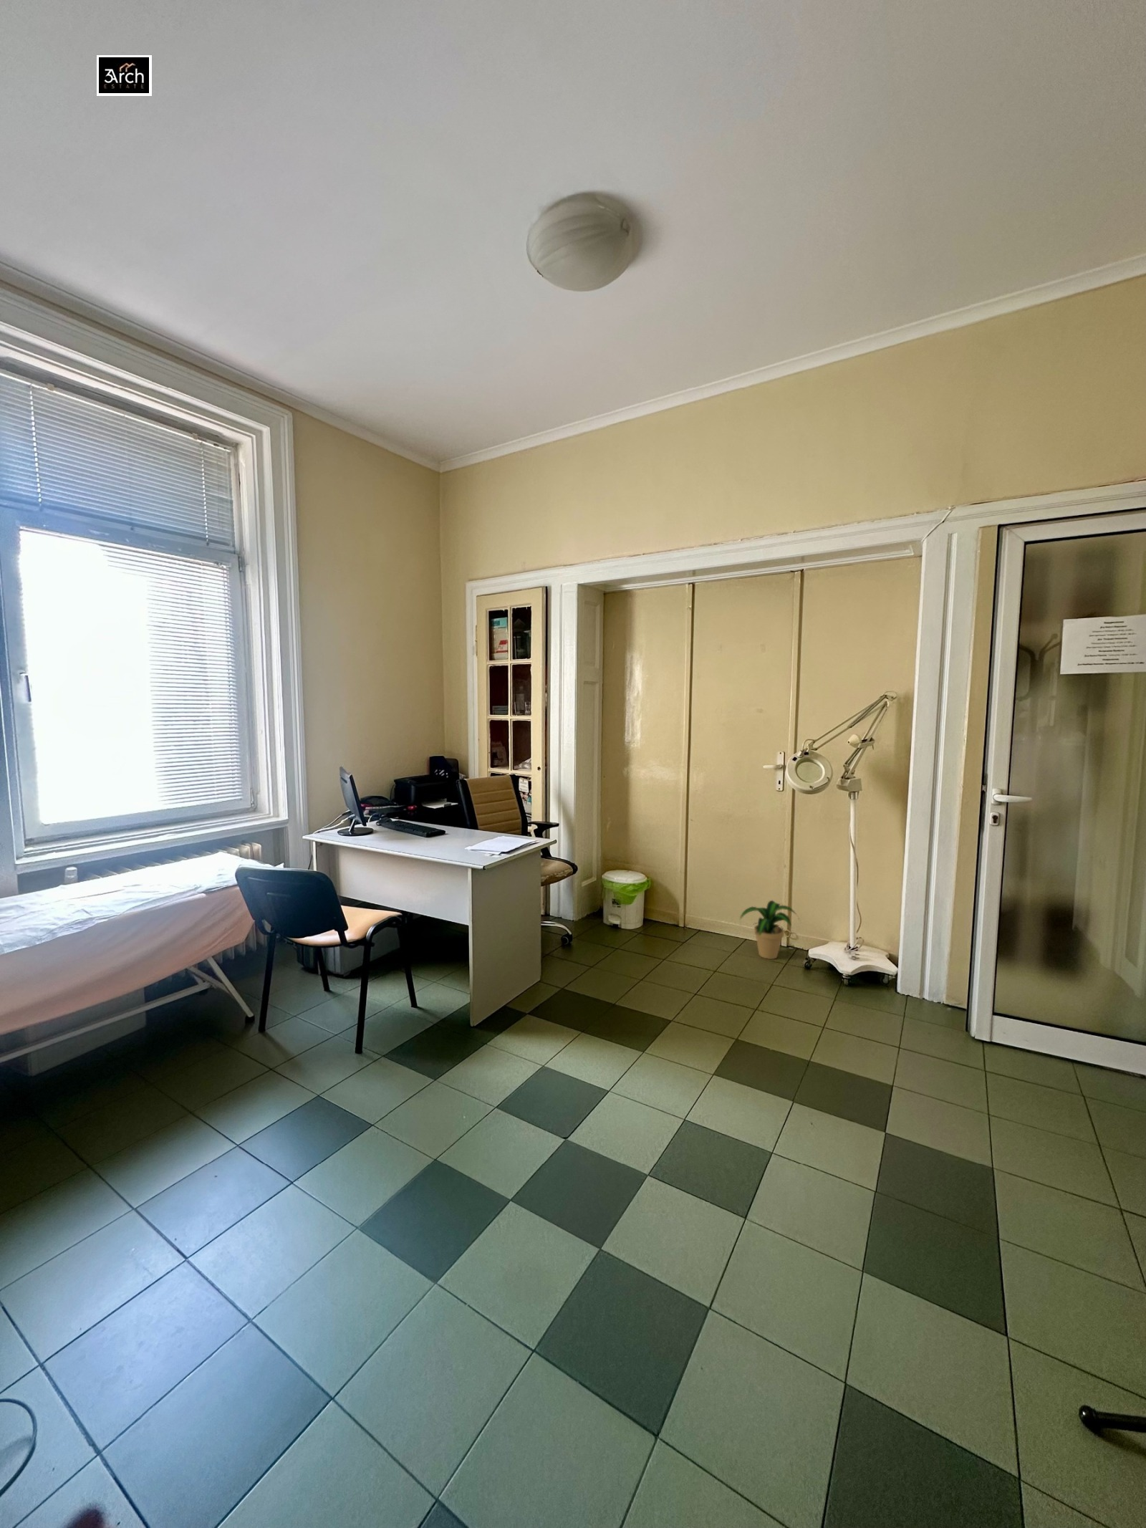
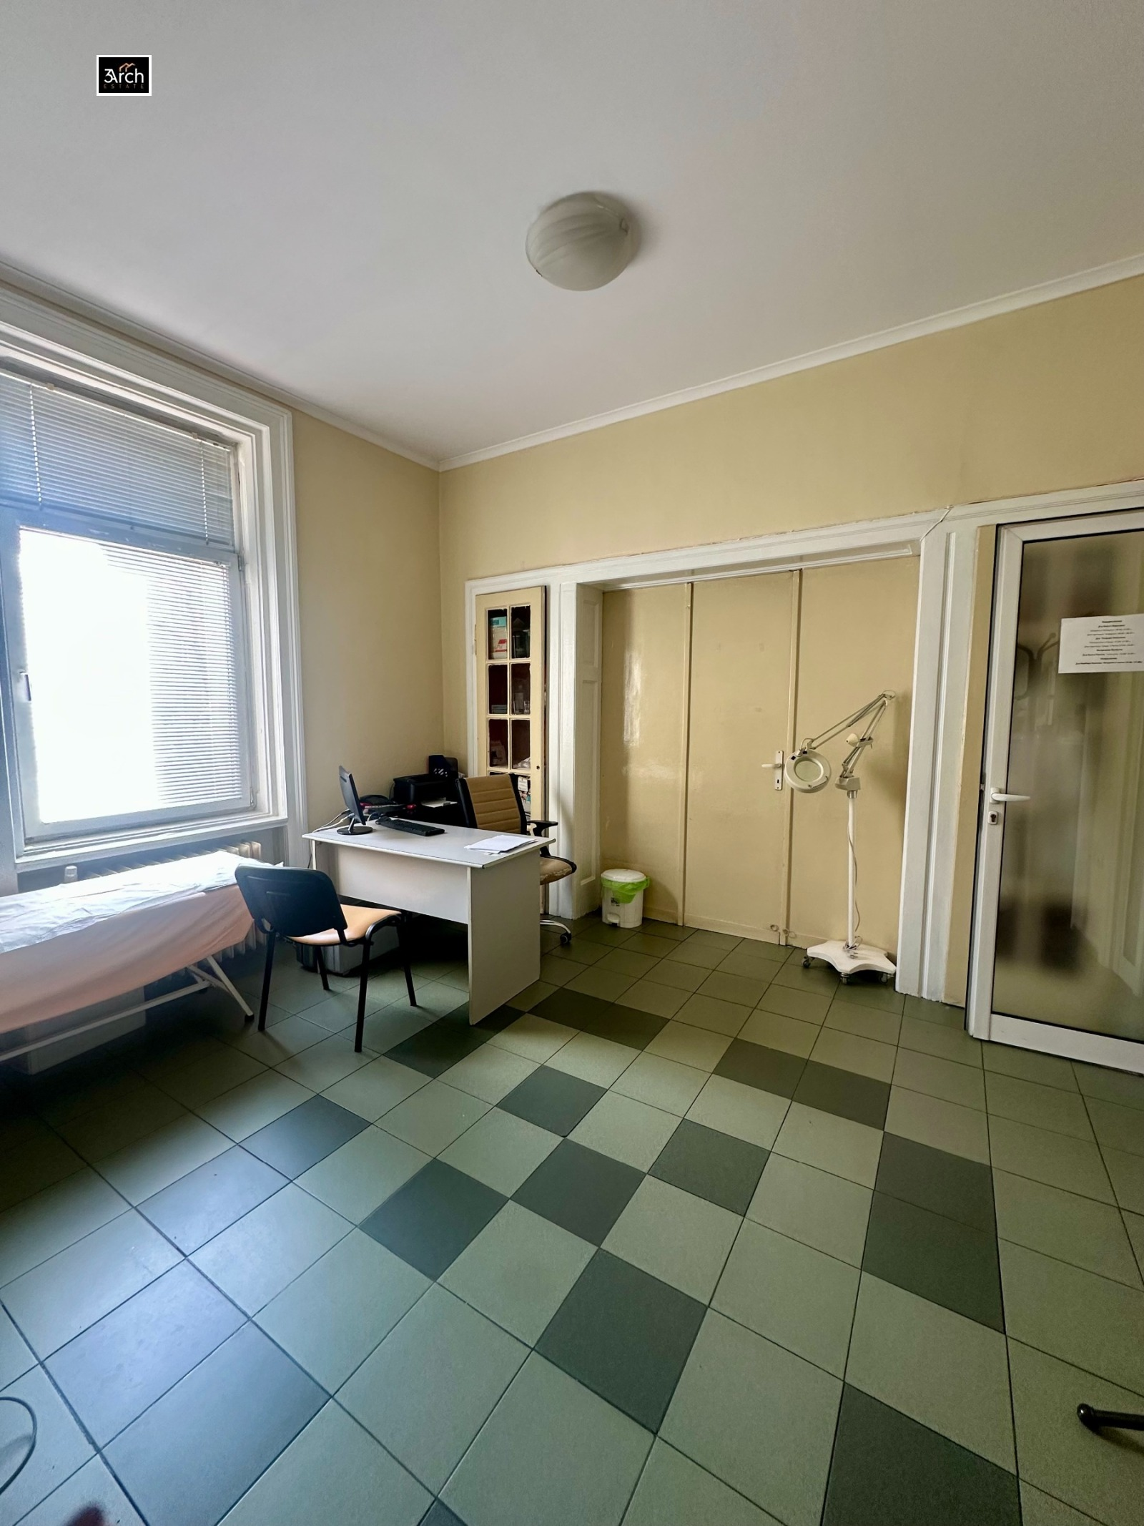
- potted plant [739,899,801,960]
